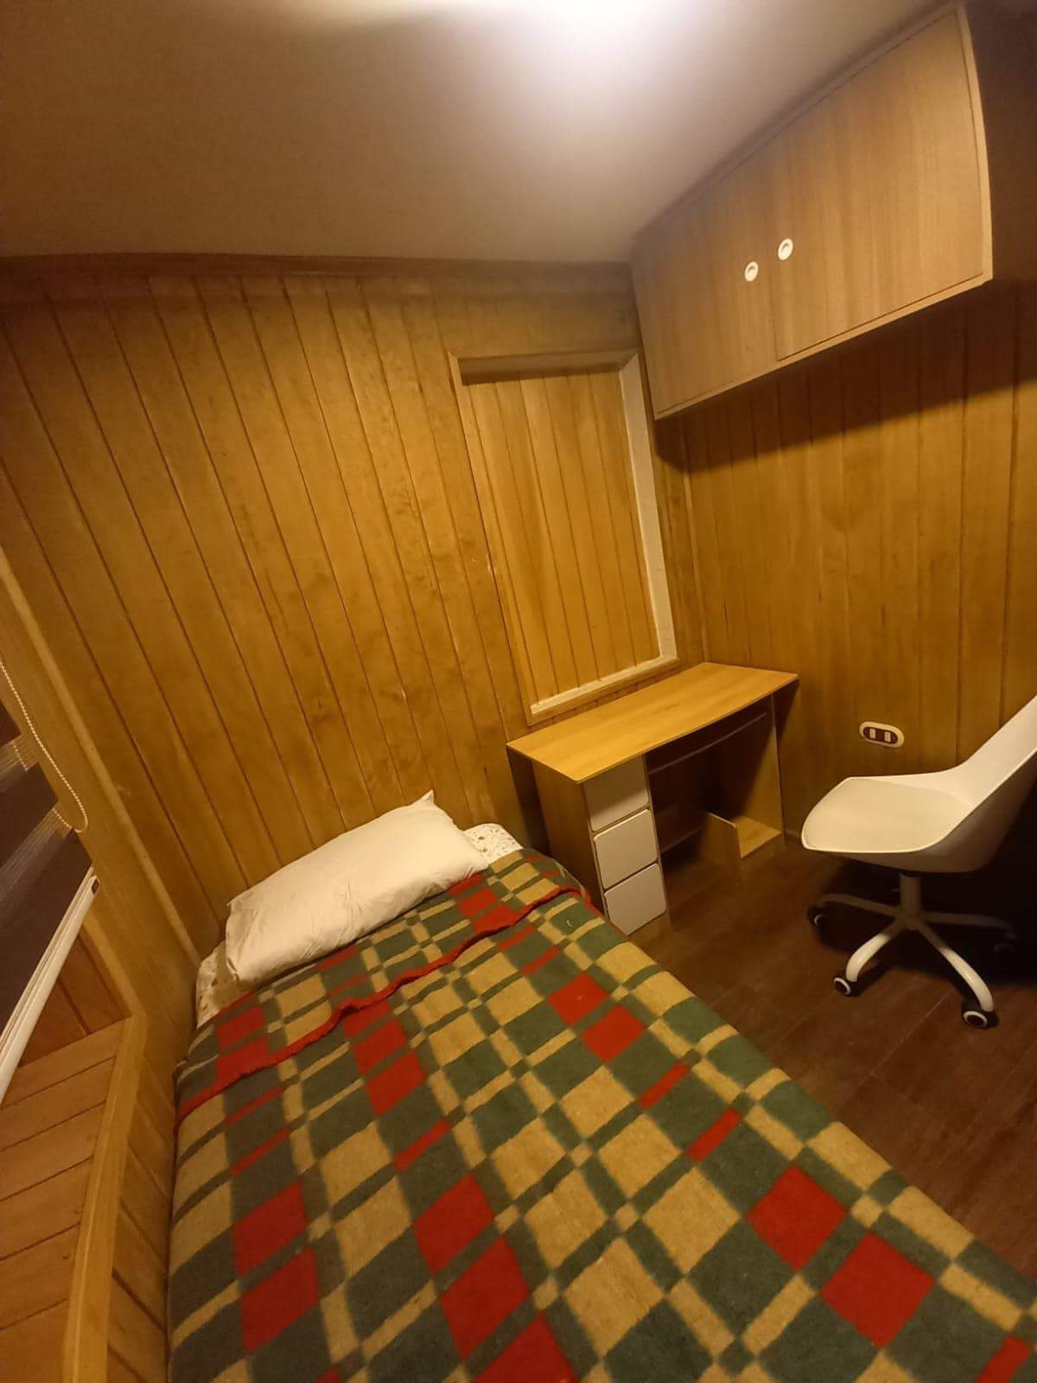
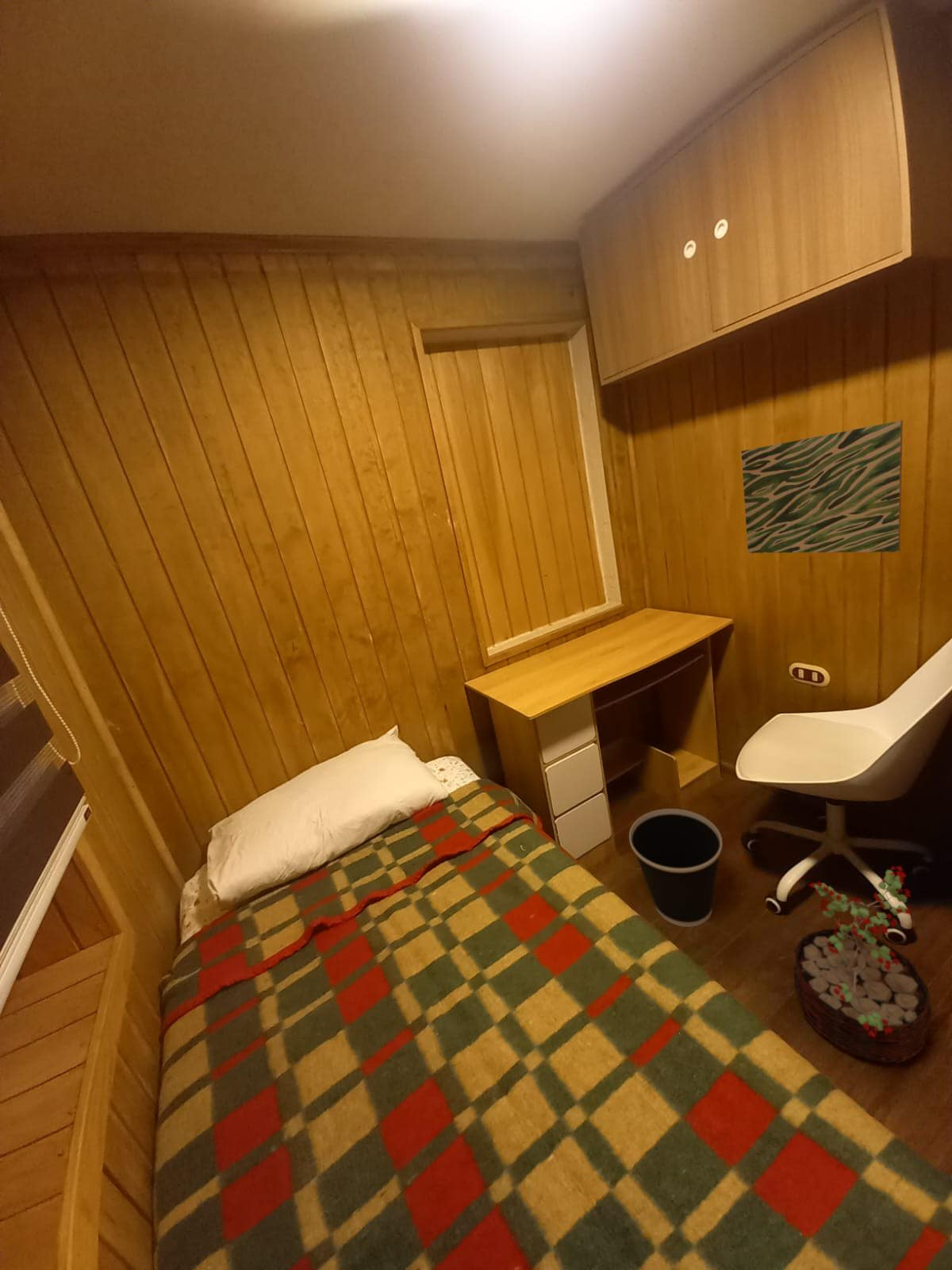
+ decorative plant [793,865,932,1064]
+ wall art [740,419,904,554]
+ wastebasket [628,808,724,928]
